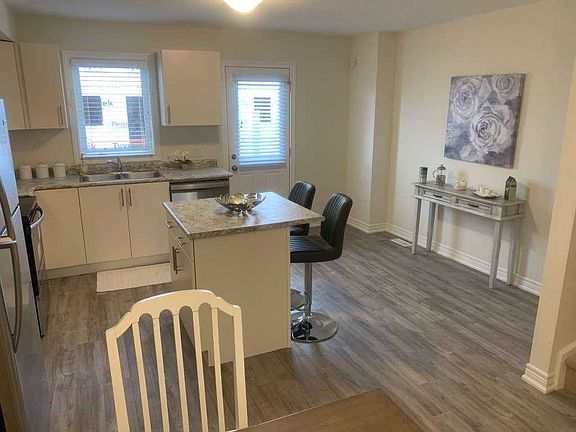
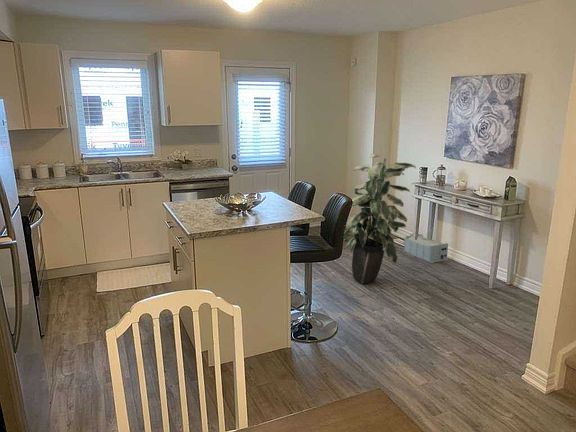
+ indoor plant [343,152,417,285]
+ storage bin [403,233,451,264]
